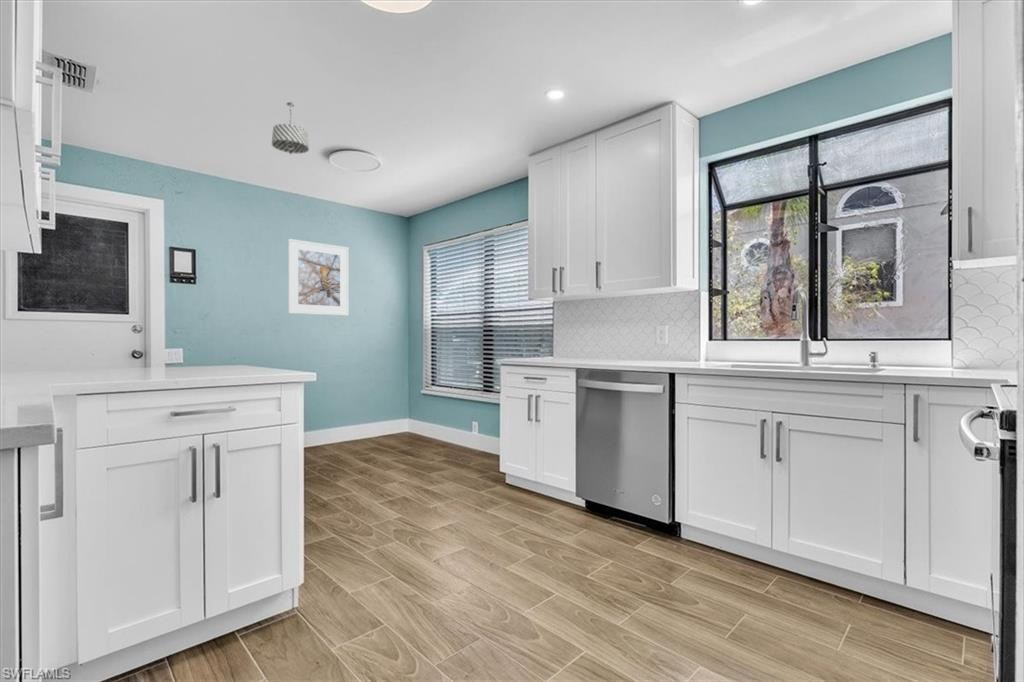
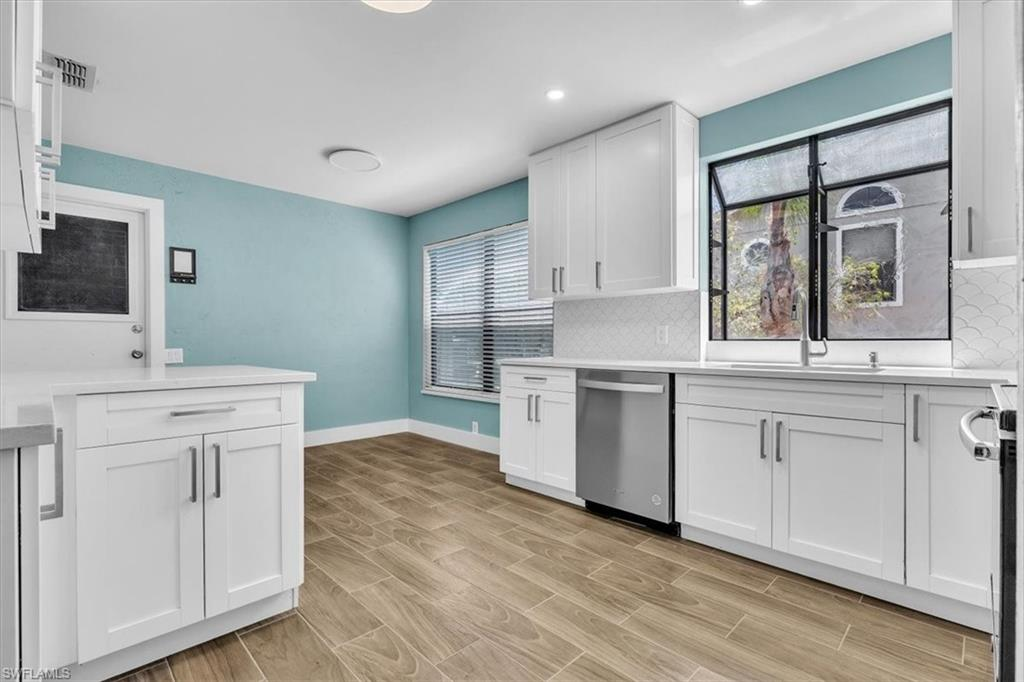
- pendant light [271,101,310,155]
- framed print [287,238,350,317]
